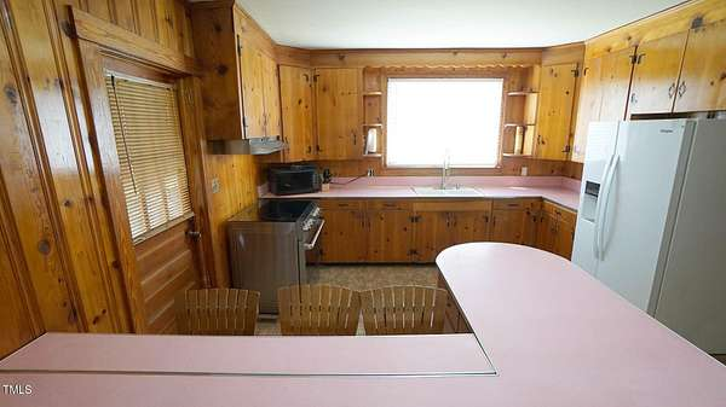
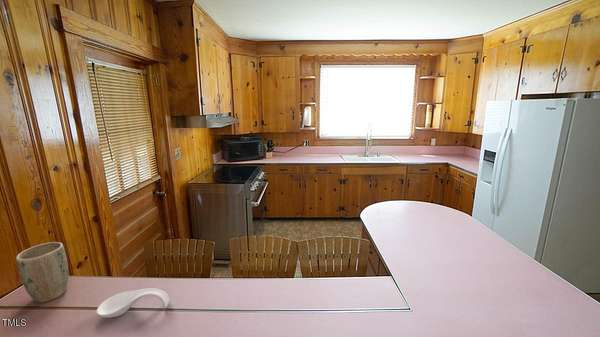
+ spoon rest [96,287,171,319]
+ plant pot [15,241,69,304]
